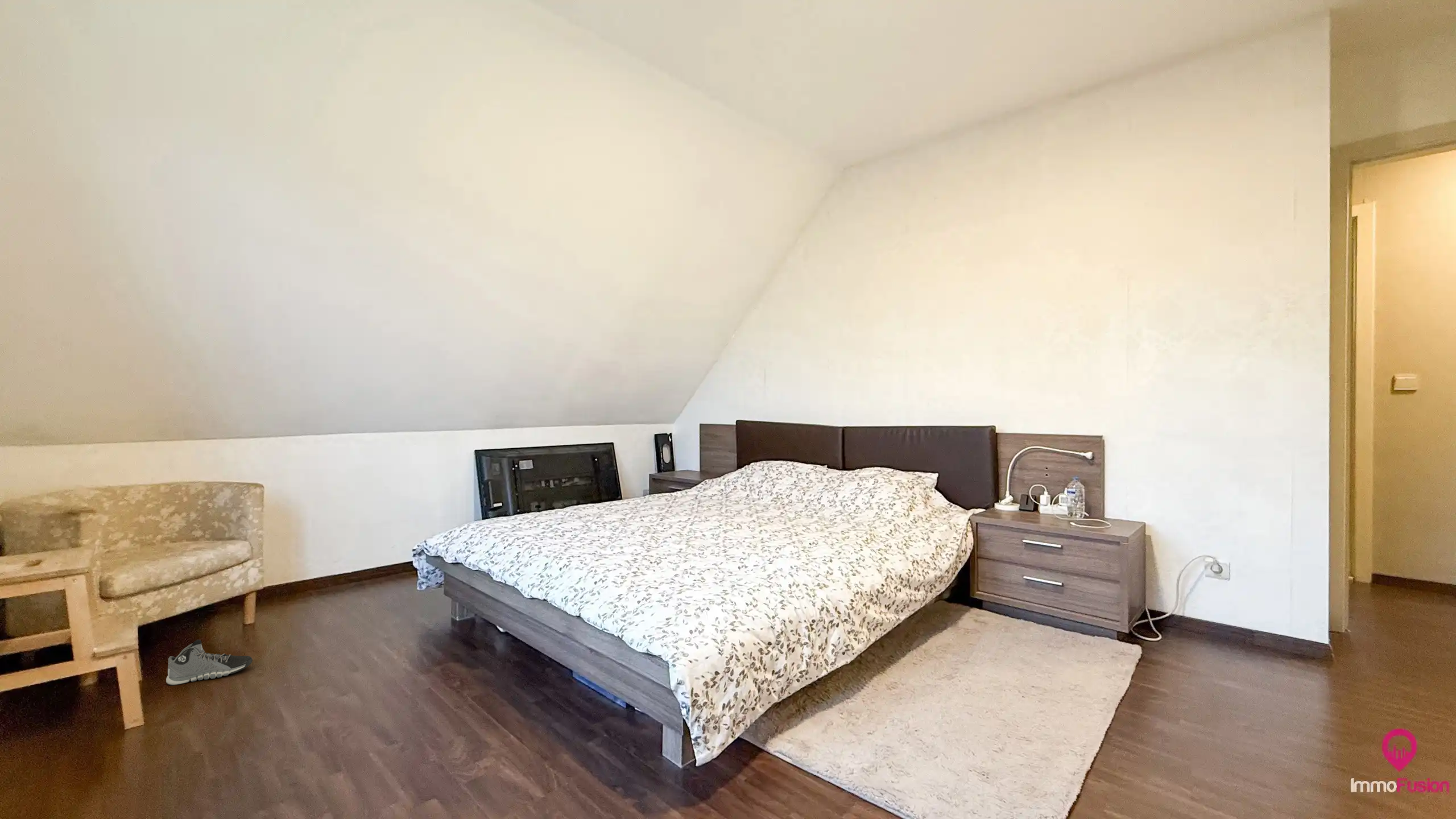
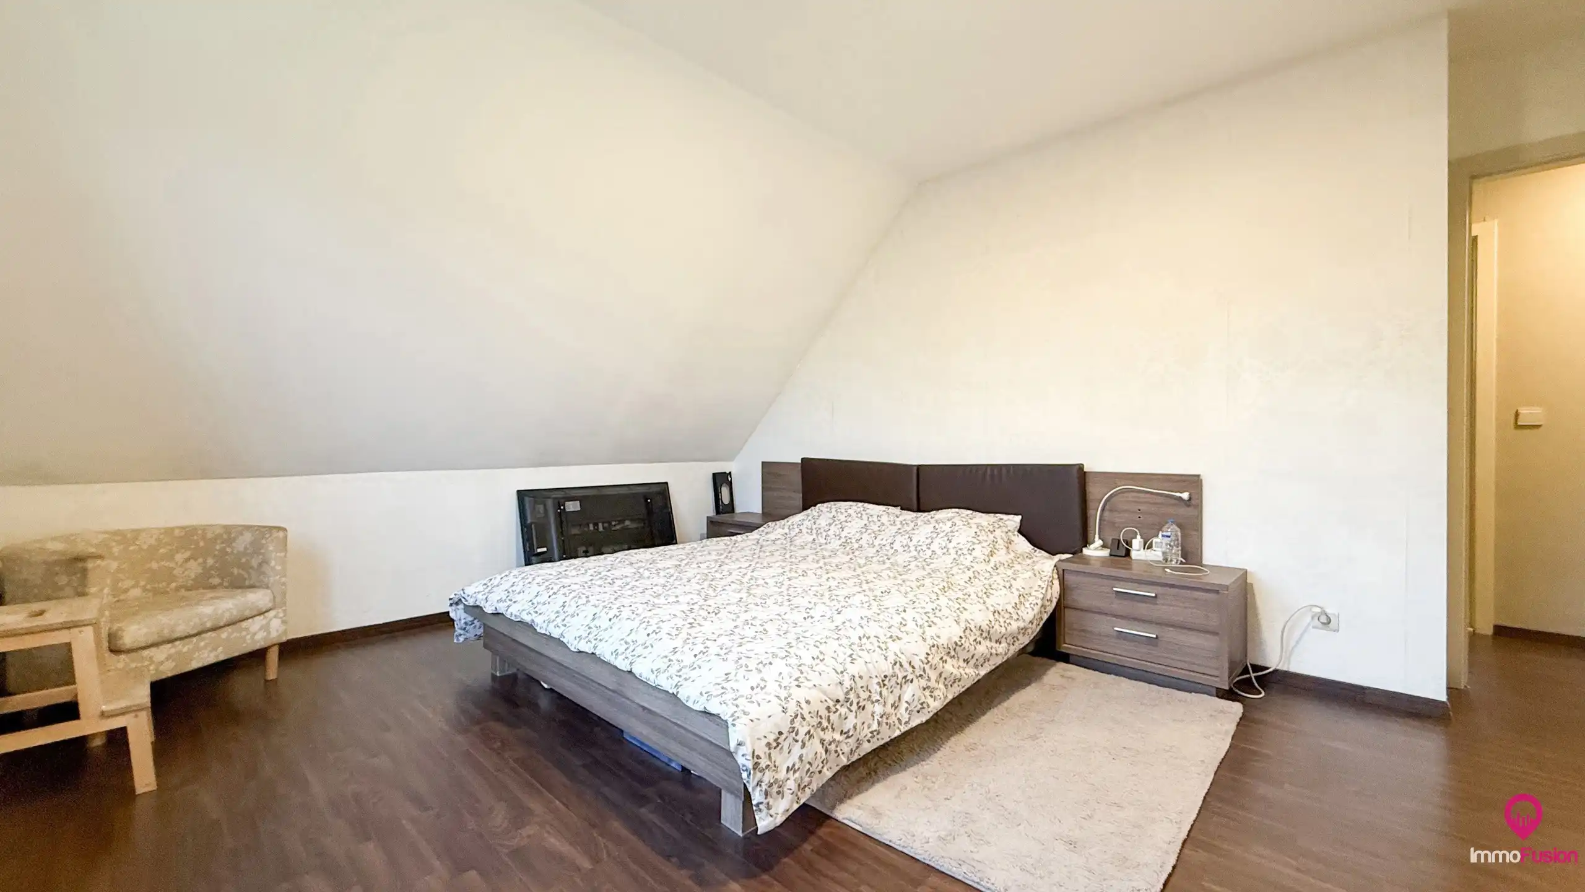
- sneaker [166,639,253,686]
